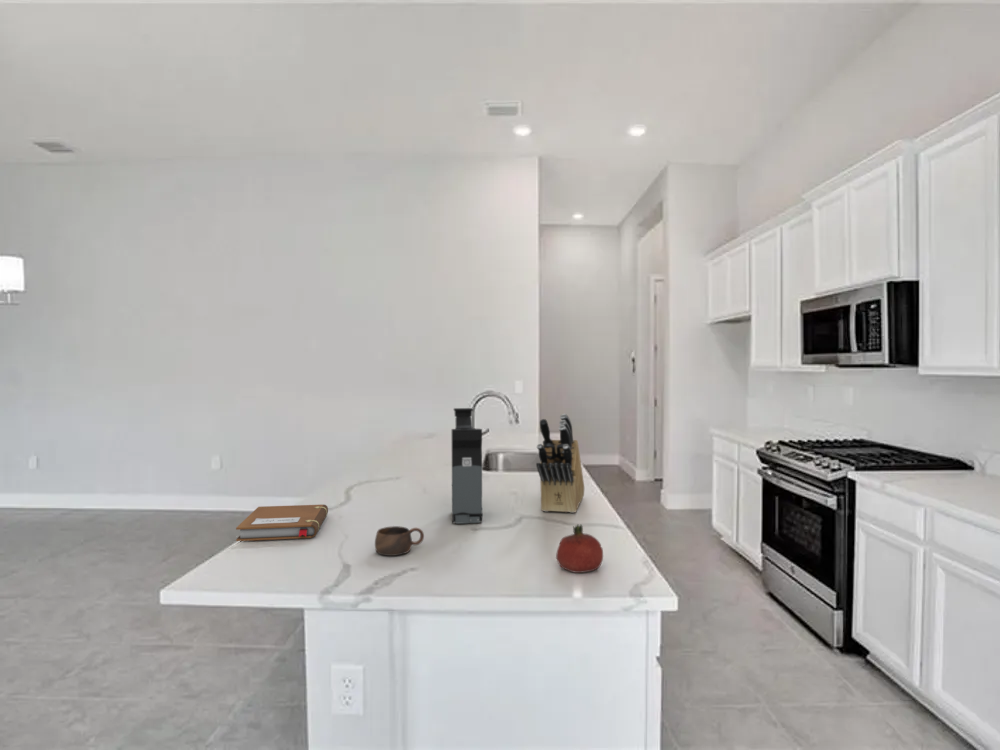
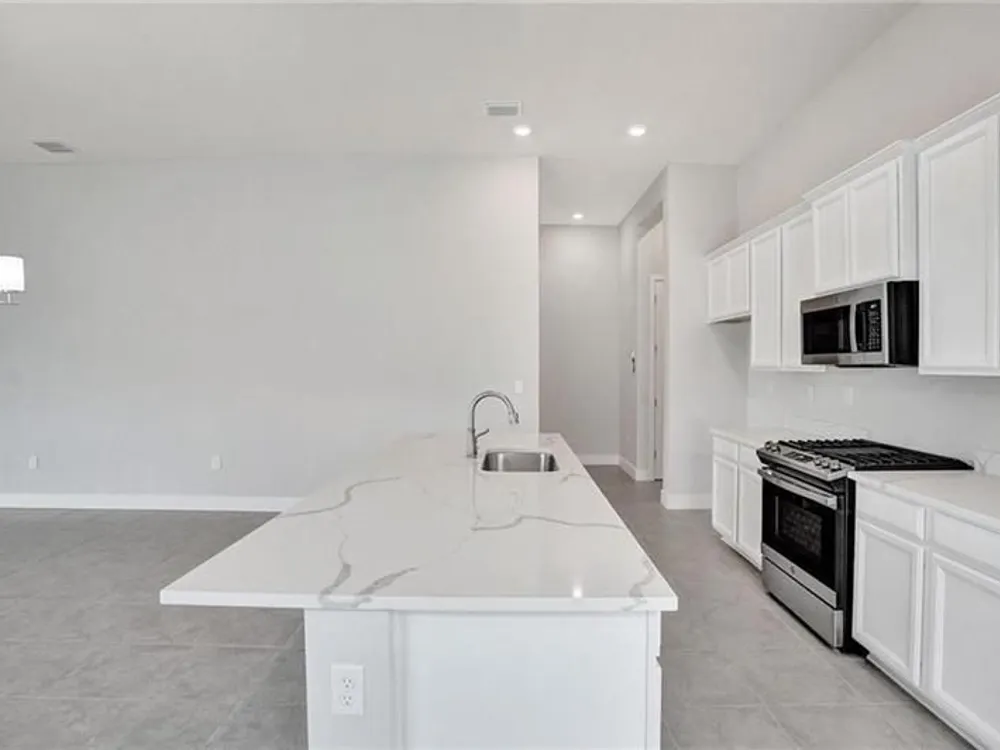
- fruit [555,523,604,574]
- cup [374,525,425,557]
- coffee maker [451,407,483,525]
- notebook [235,503,329,542]
- knife block [535,413,585,514]
